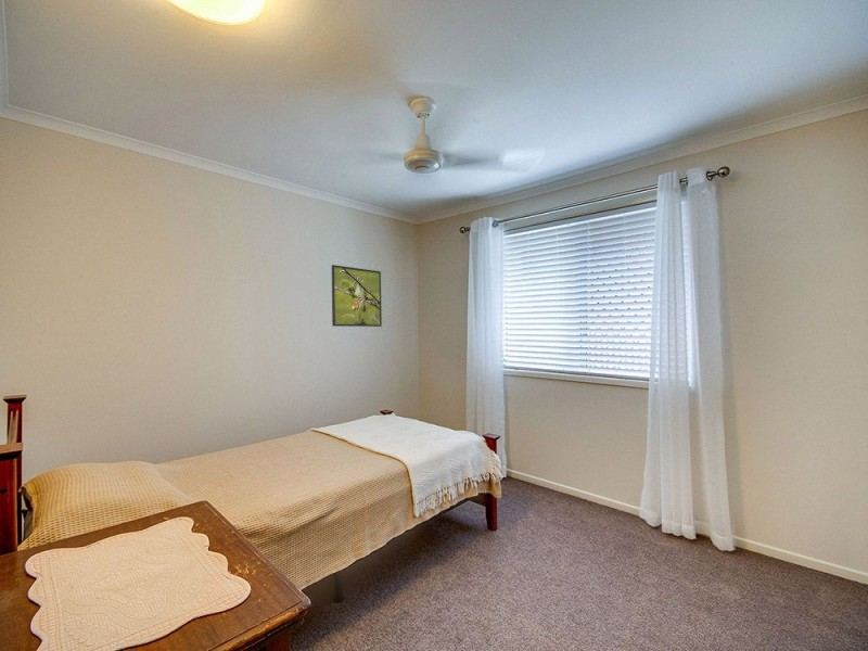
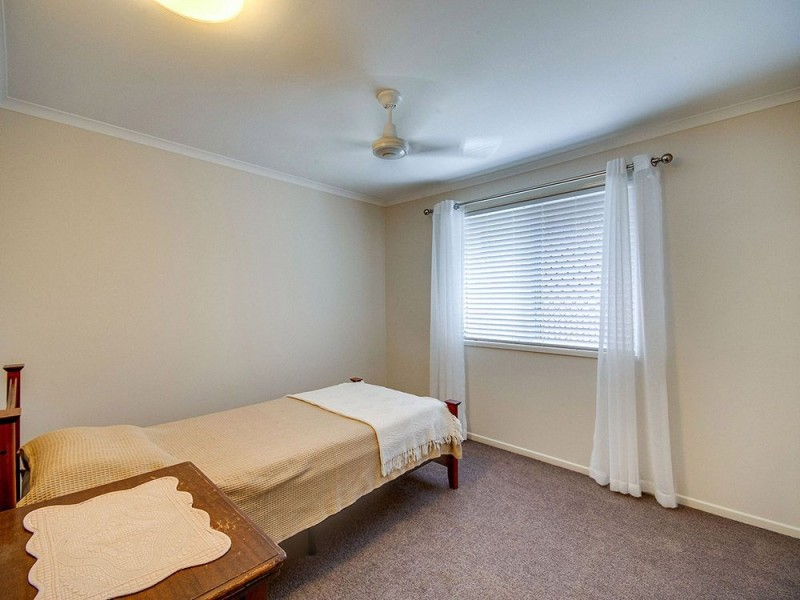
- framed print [331,264,383,328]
